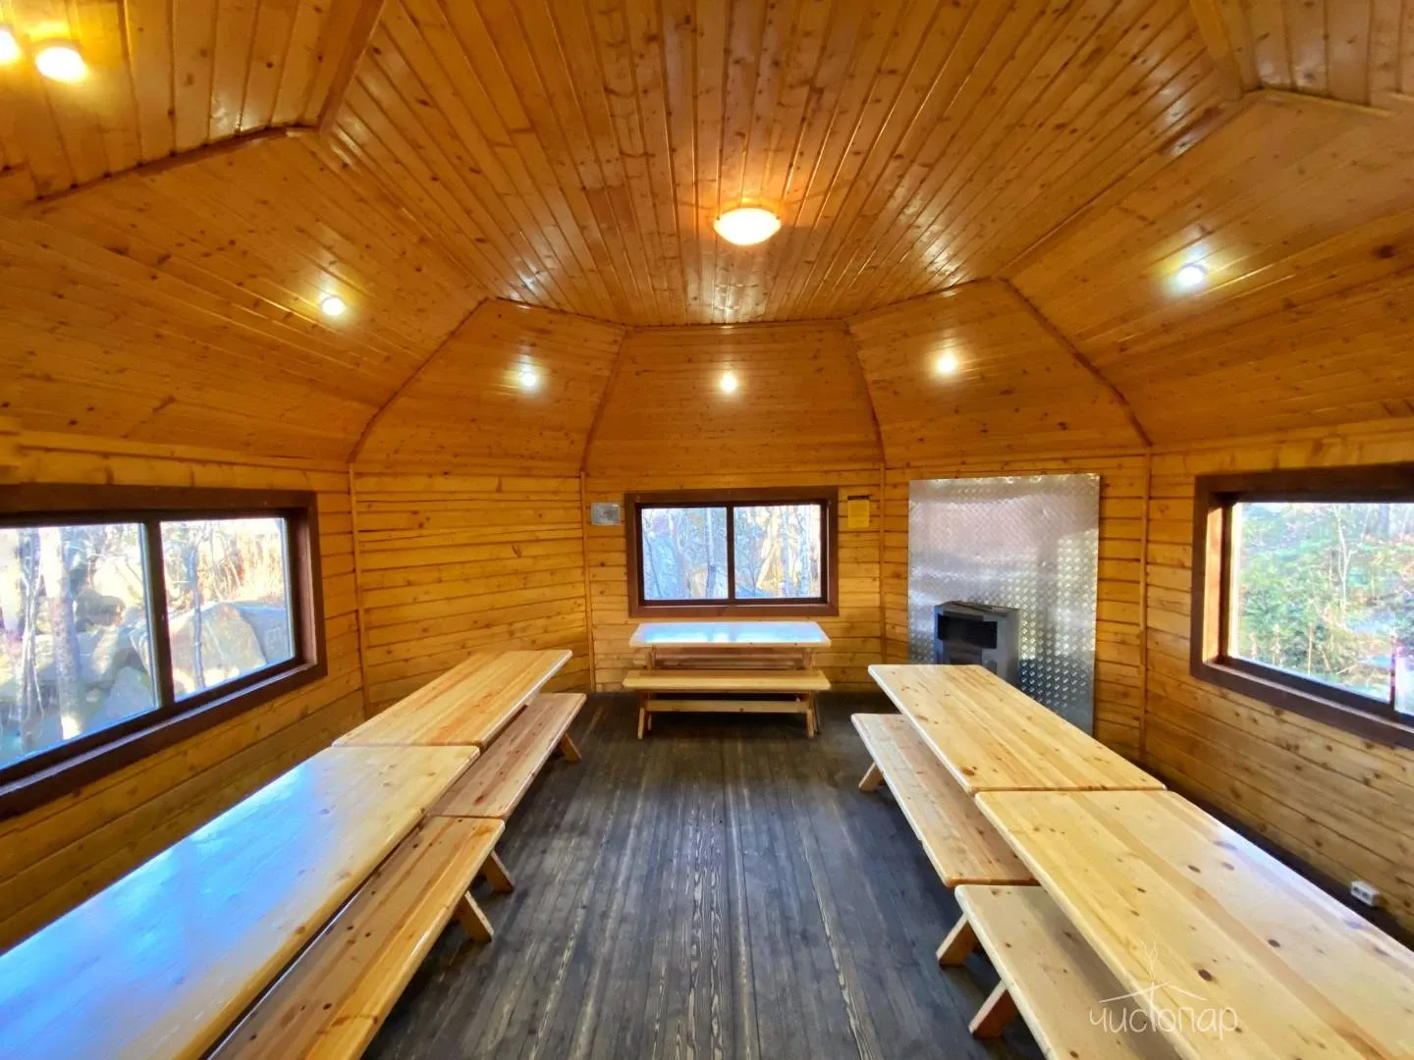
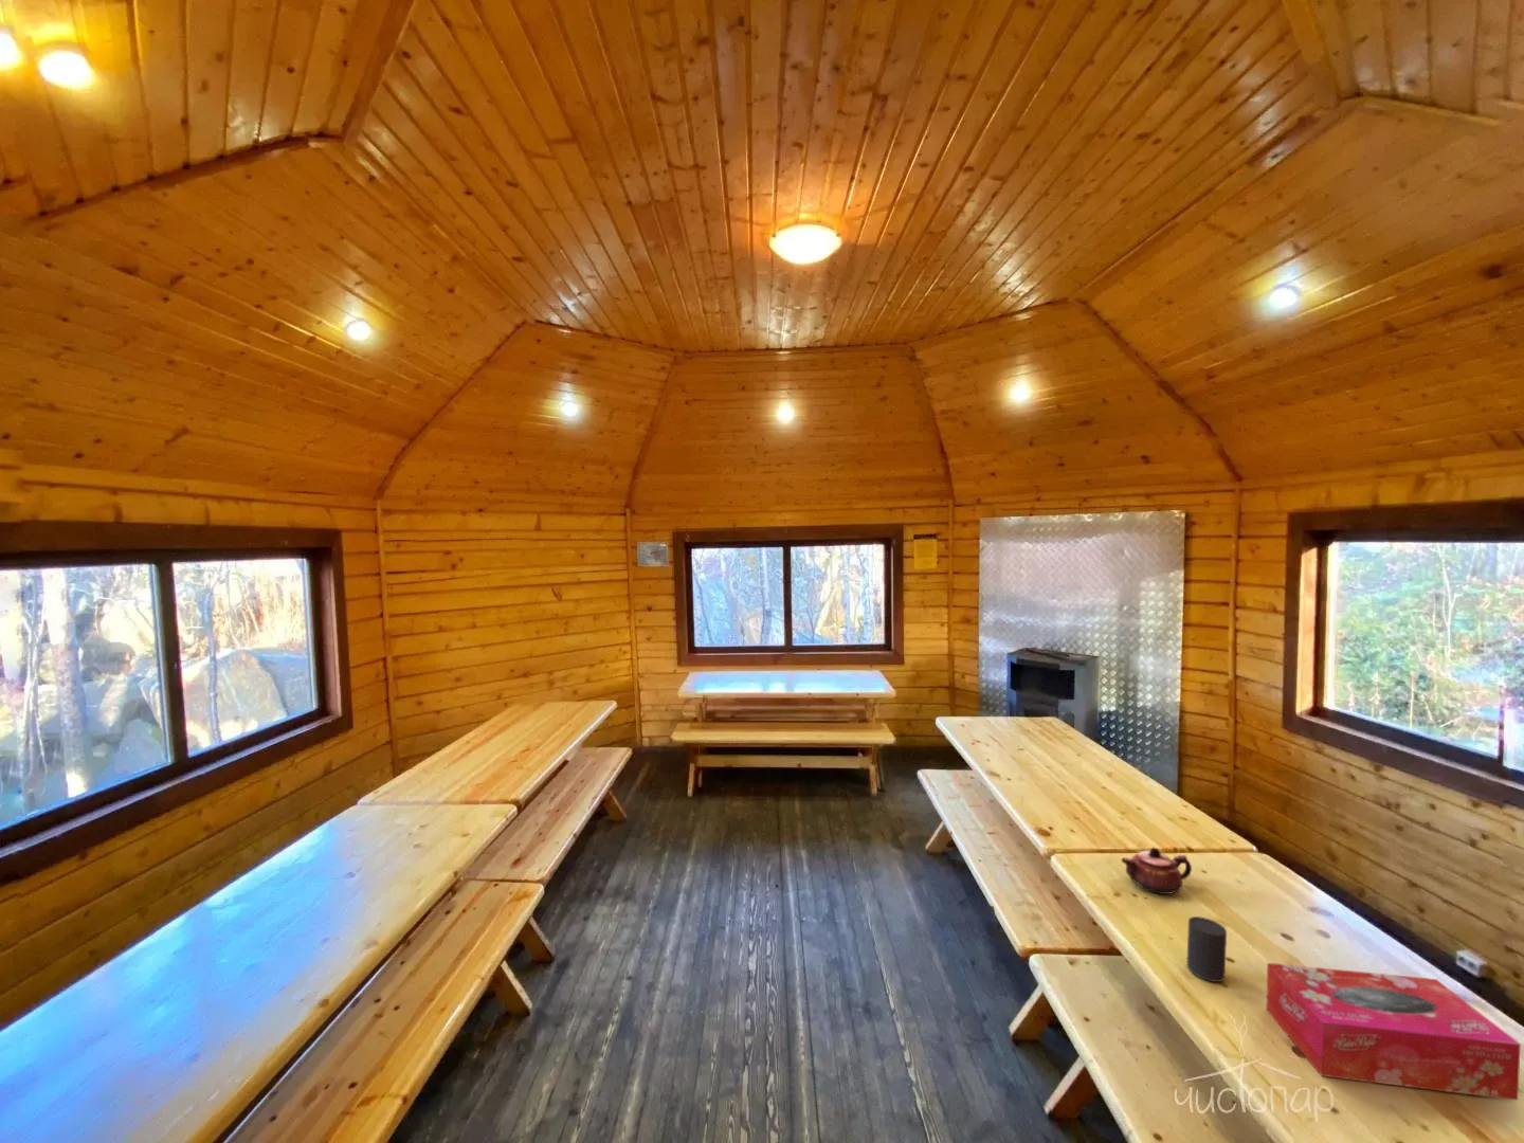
+ teapot [1121,846,1193,896]
+ cup [1186,915,1228,983]
+ tissue box [1265,962,1522,1102]
